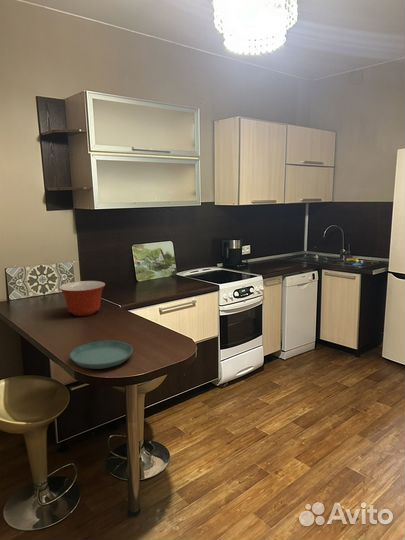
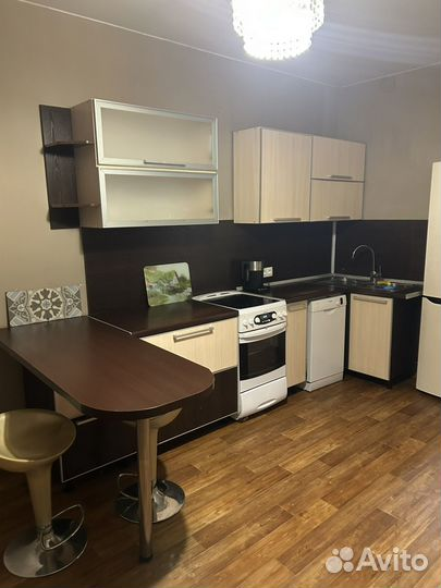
- saucer [69,340,134,370]
- mixing bowl [58,280,106,317]
